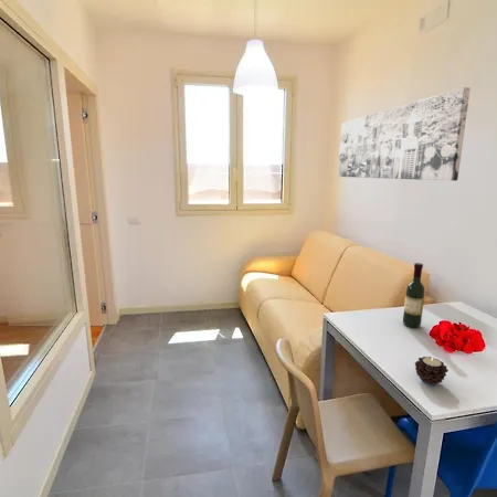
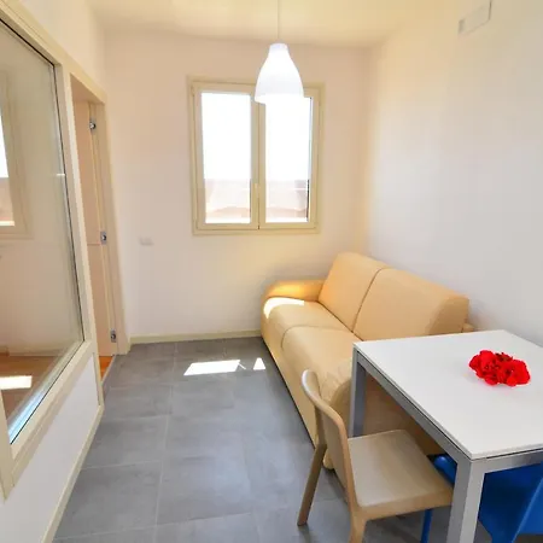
- wine bottle [402,262,426,329]
- wall art [337,86,472,182]
- candle [414,356,450,387]
